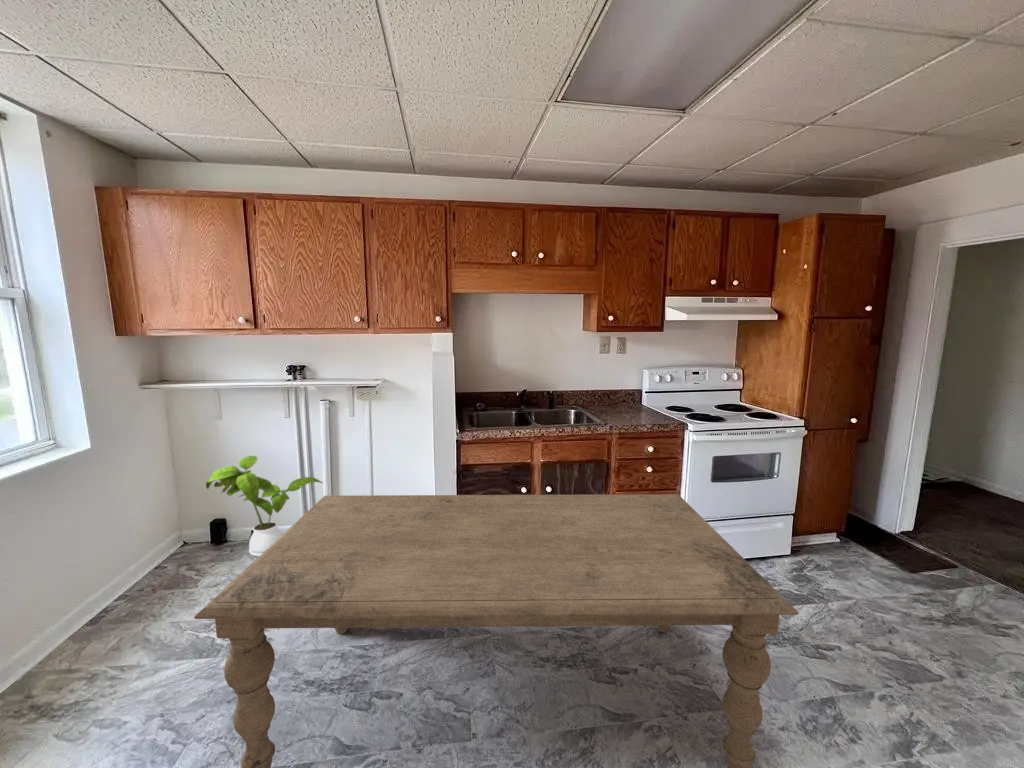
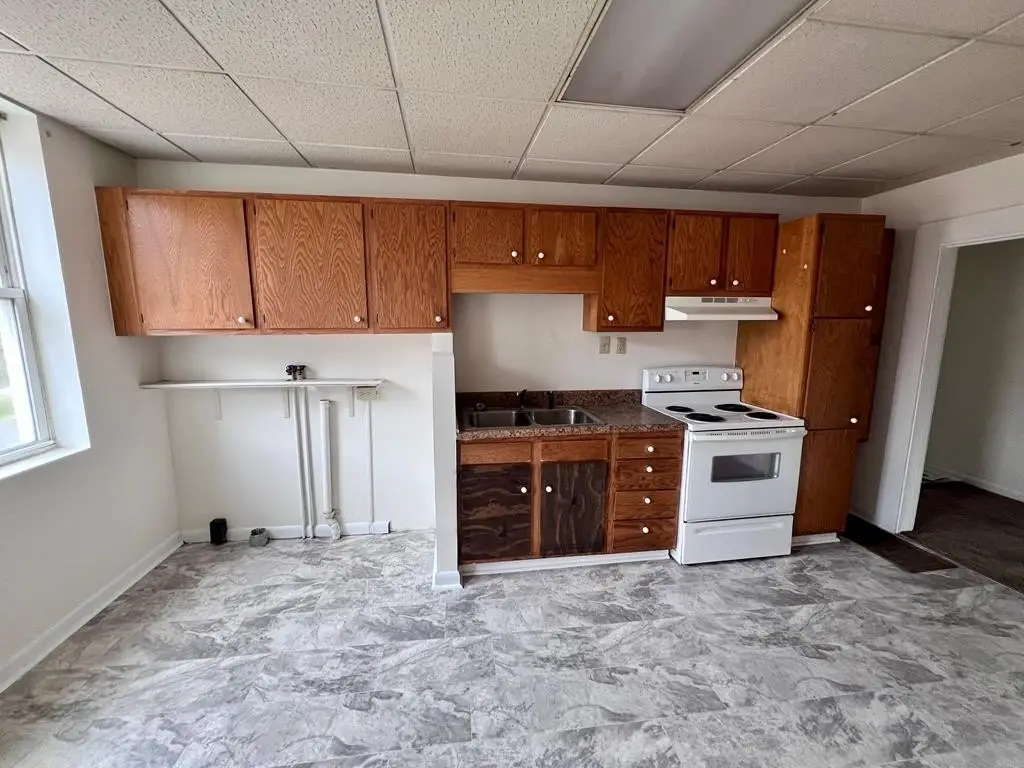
- house plant [205,455,324,558]
- dining table [193,493,800,768]
